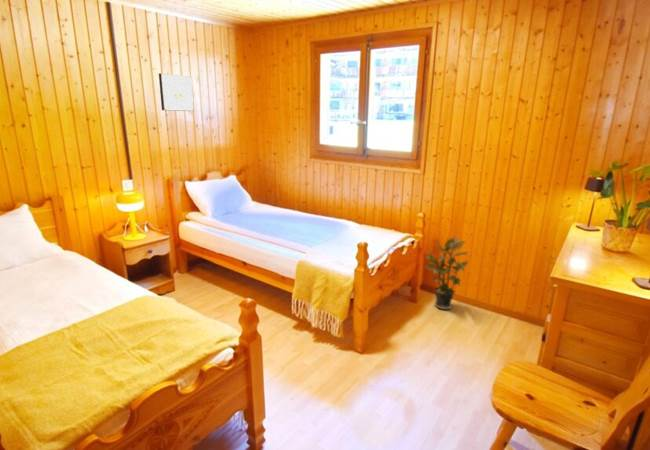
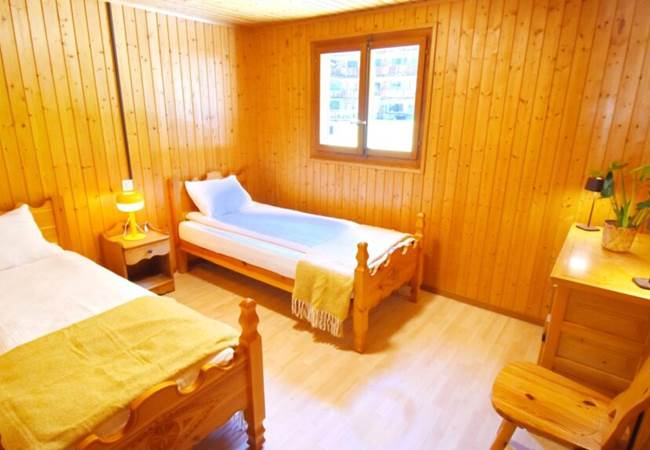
- potted plant [424,234,470,310]
- wall art [158,72,195,112]
